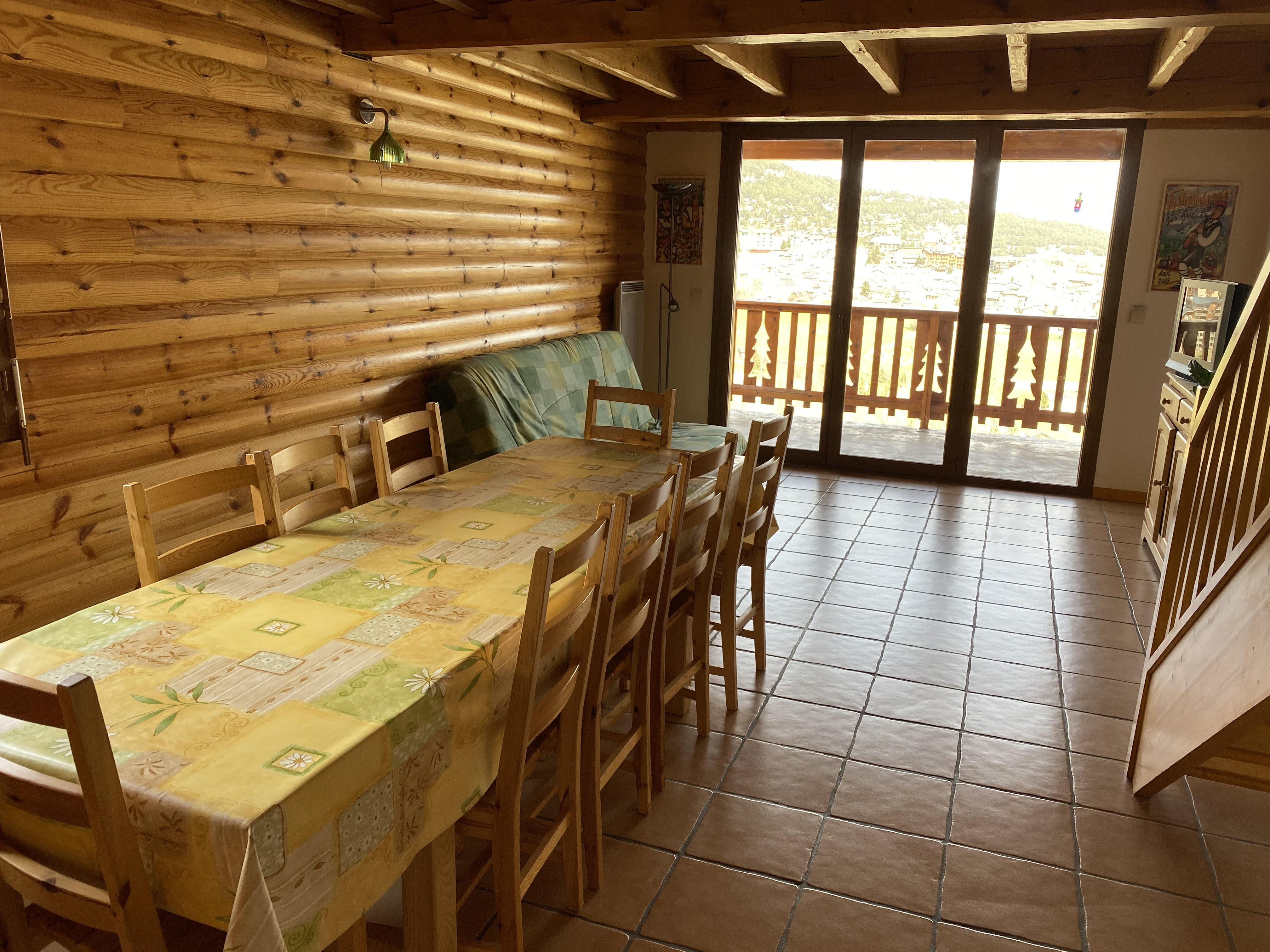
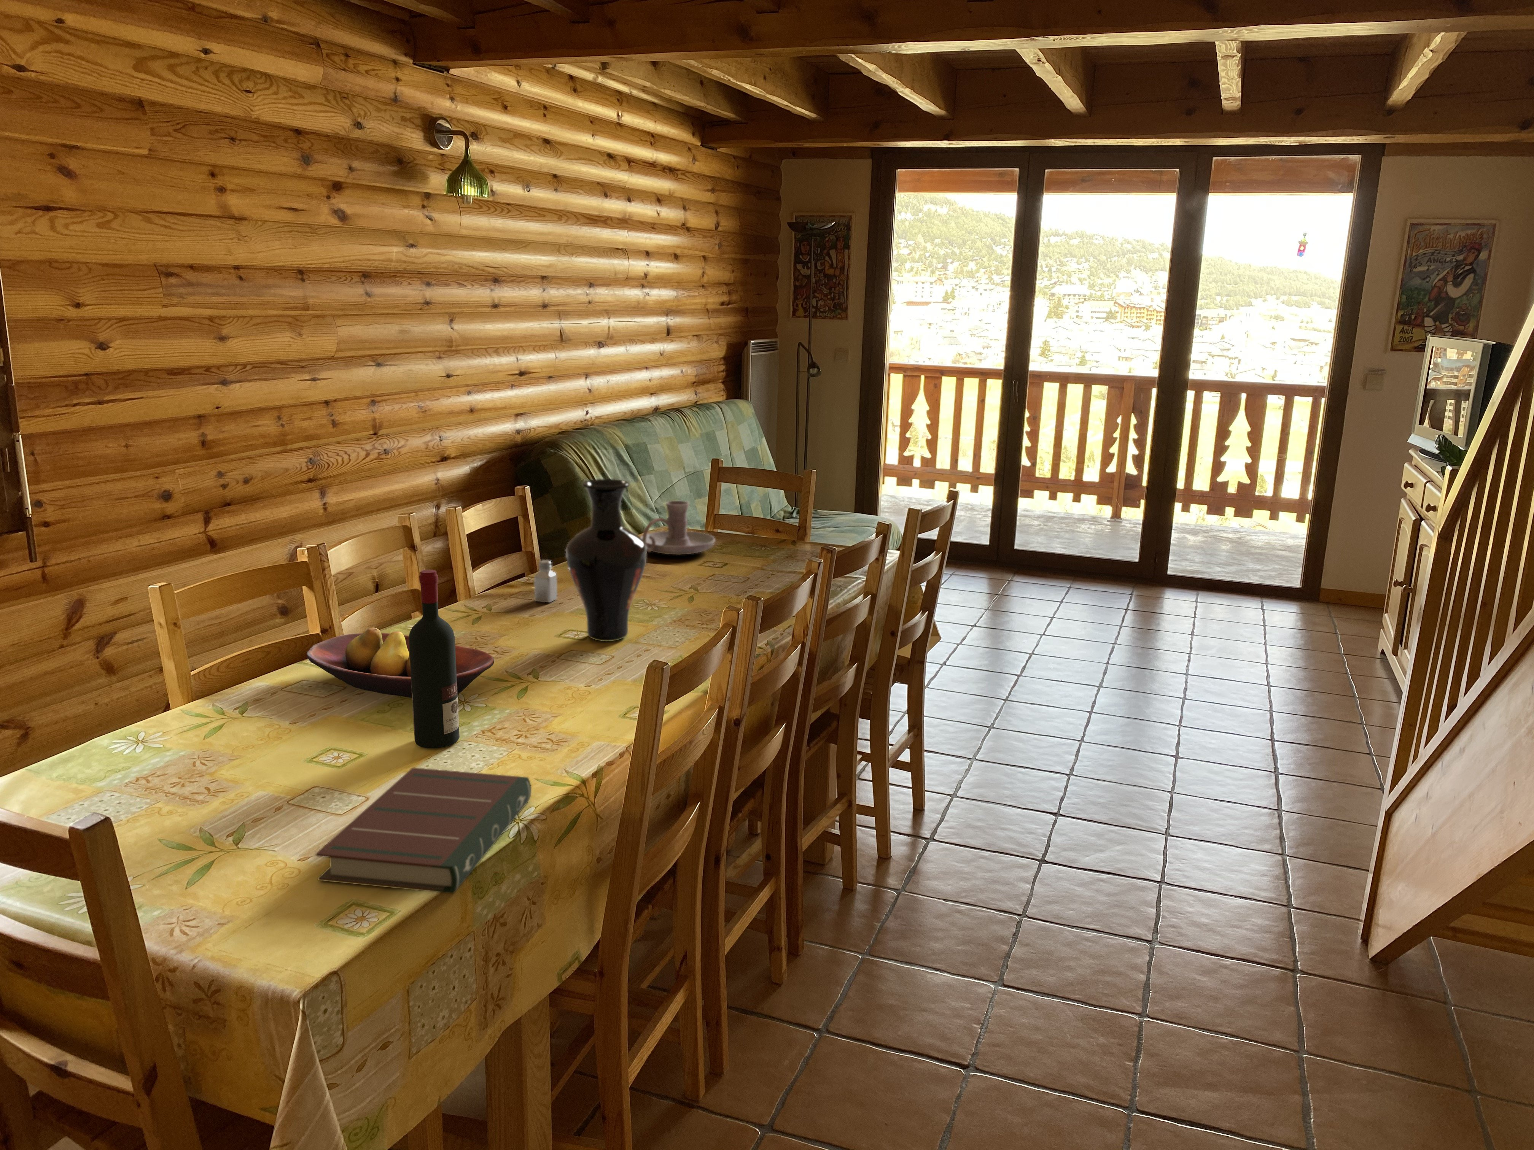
+ saltshaker [534,559,557,603]
+ book [315,767,531,894]
+ candle holder [640,500,715,556]
+ vase [565,478,647,641]
+ fruit bowl [307,627,494,698]
+ alcohol [408,569,460,749]
